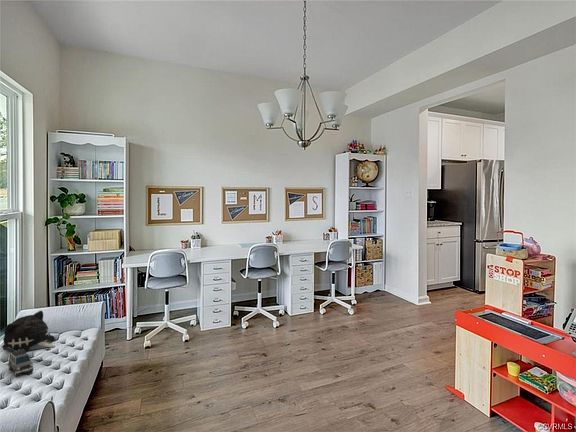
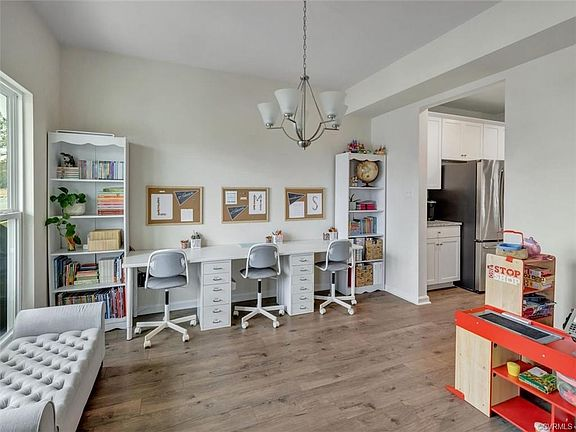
- toy car [7,349,34,377]
- plush toy [1,310,57,352]
